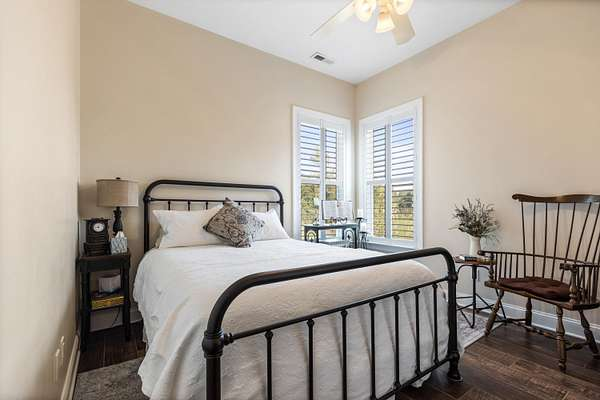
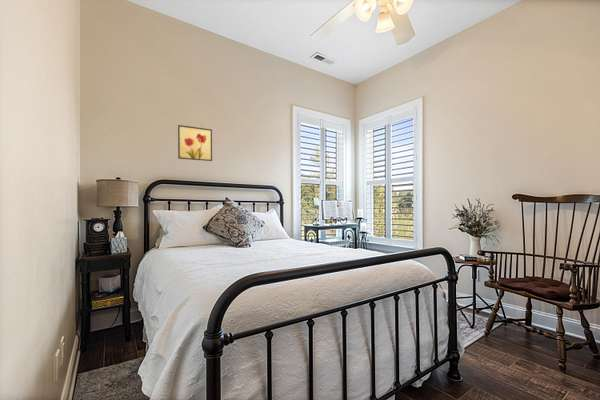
+ wall art [177,124,213,162]
